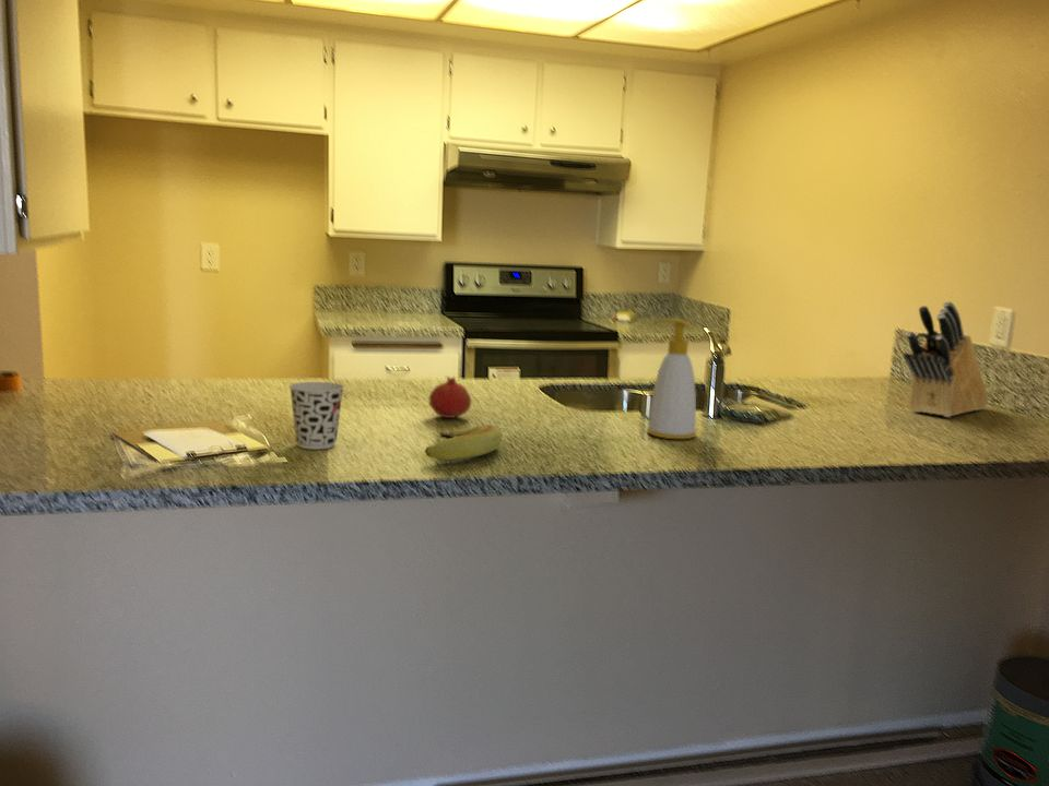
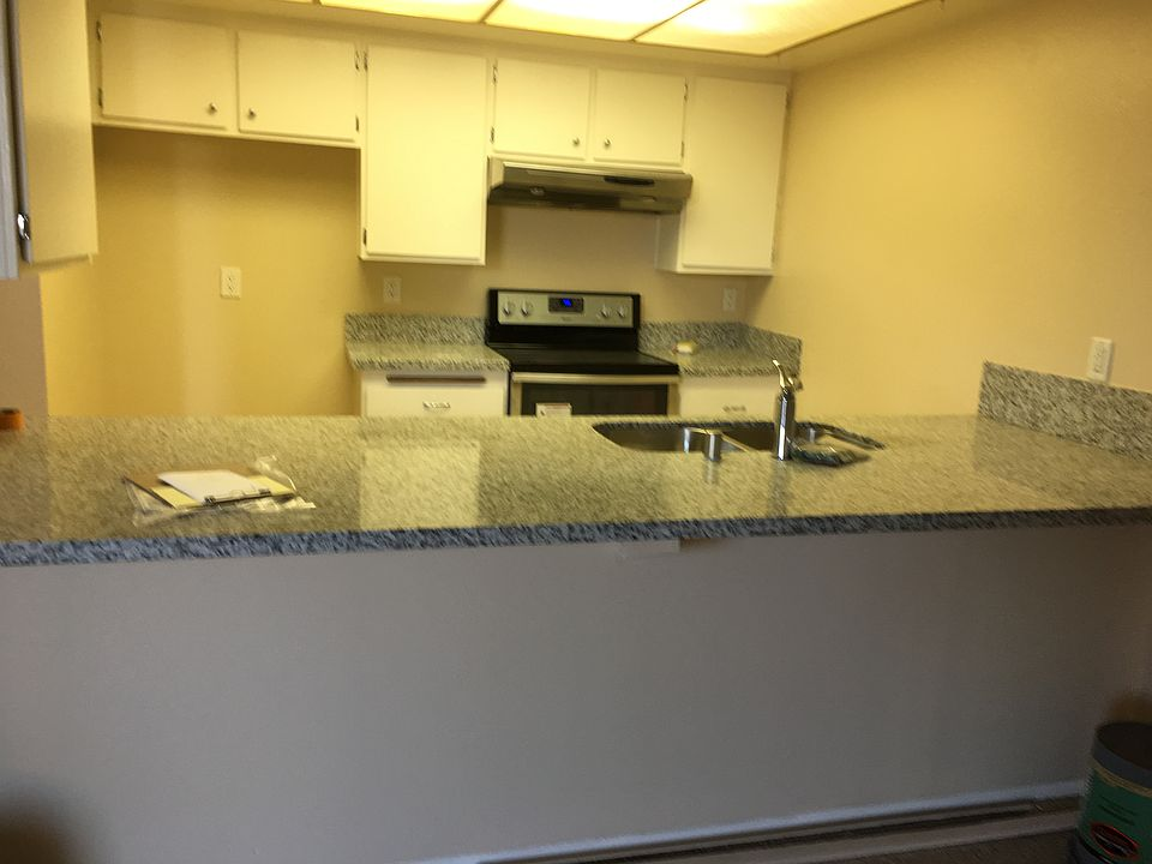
- banana [424,424,503,462]
- knife block [903,300,989,418]
- fruit [428,374,472,419]
- soap bottle [646,318,697,440]
- cup [287,381,345,450]
